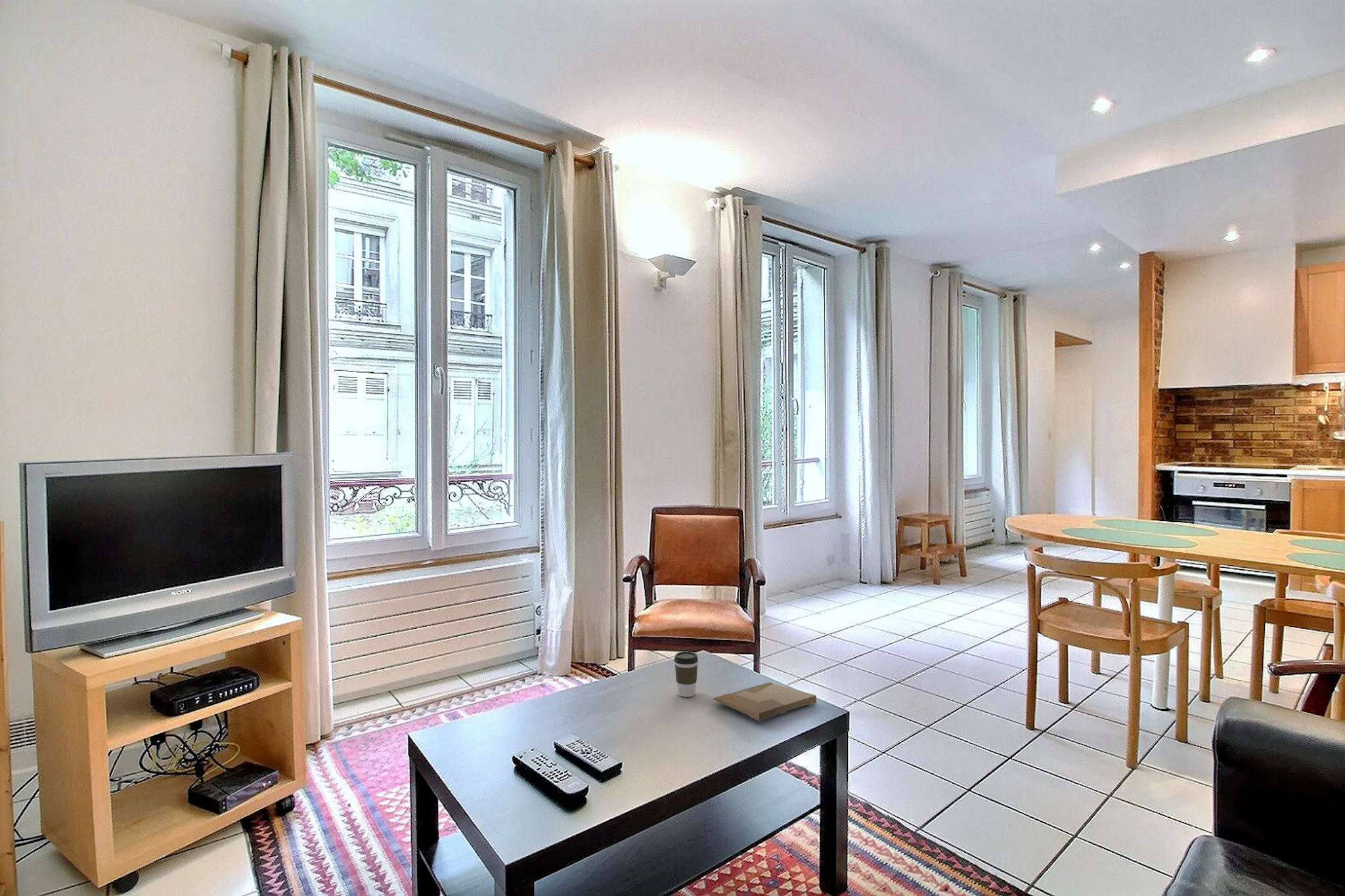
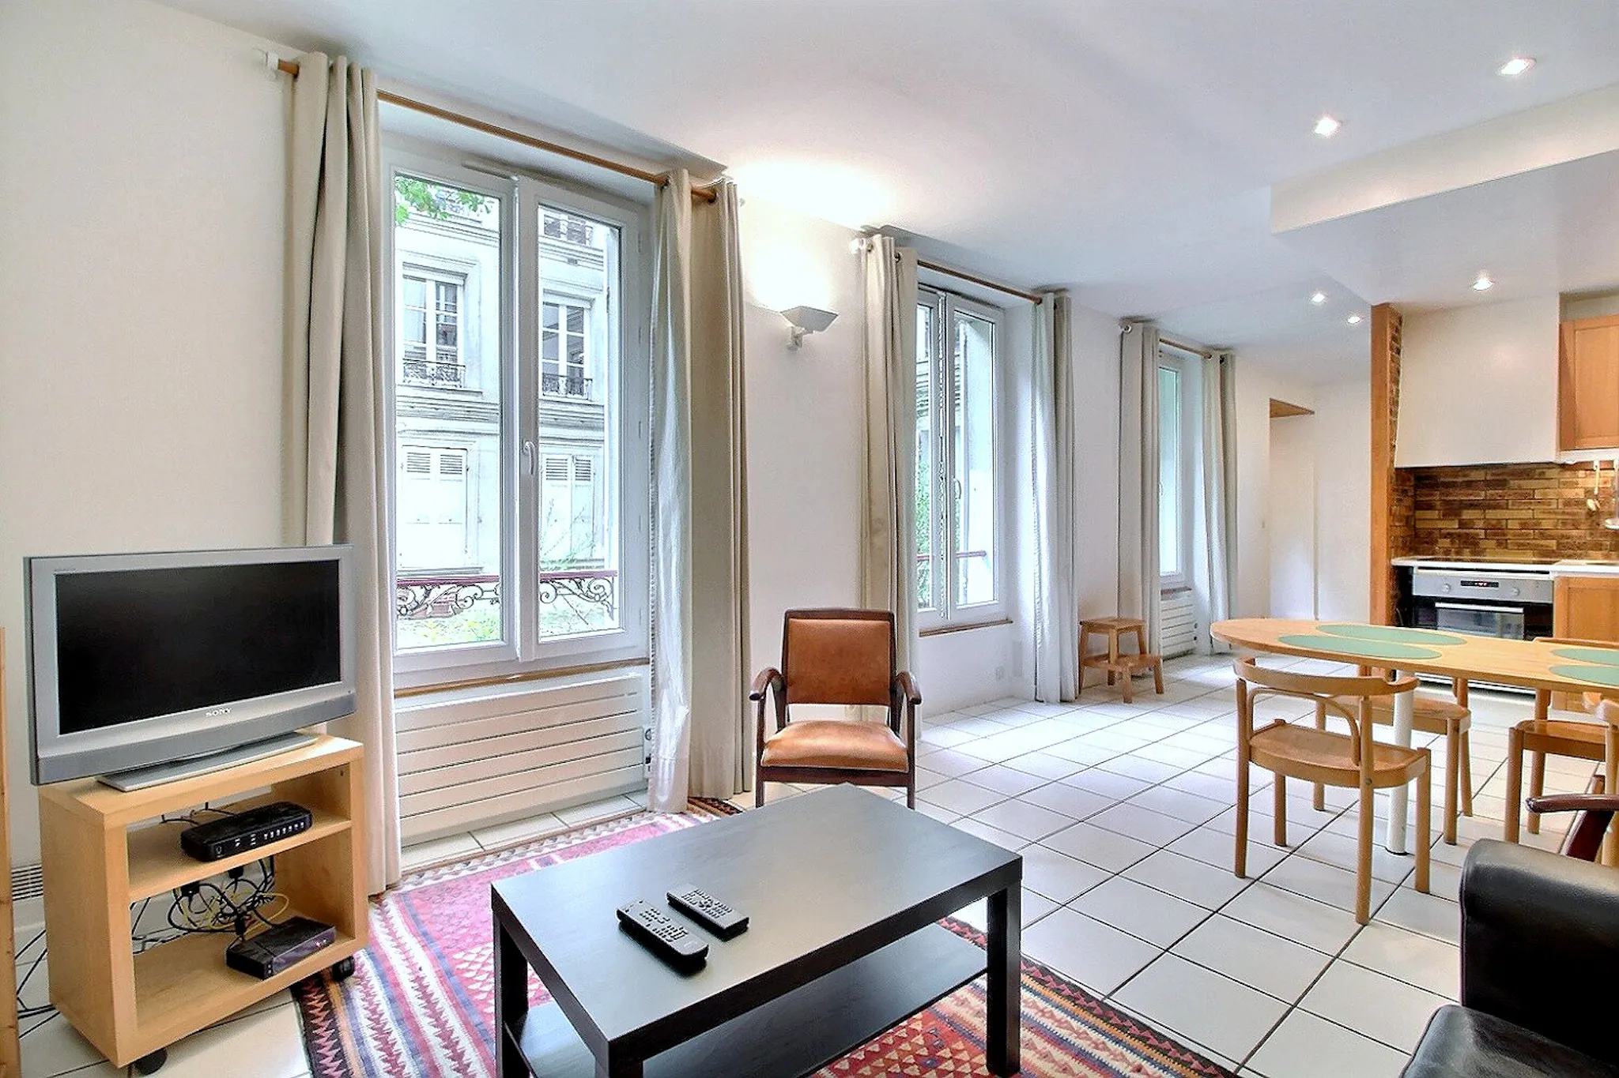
- coffee cup [674,651,699,698]
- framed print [713,682,817,721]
